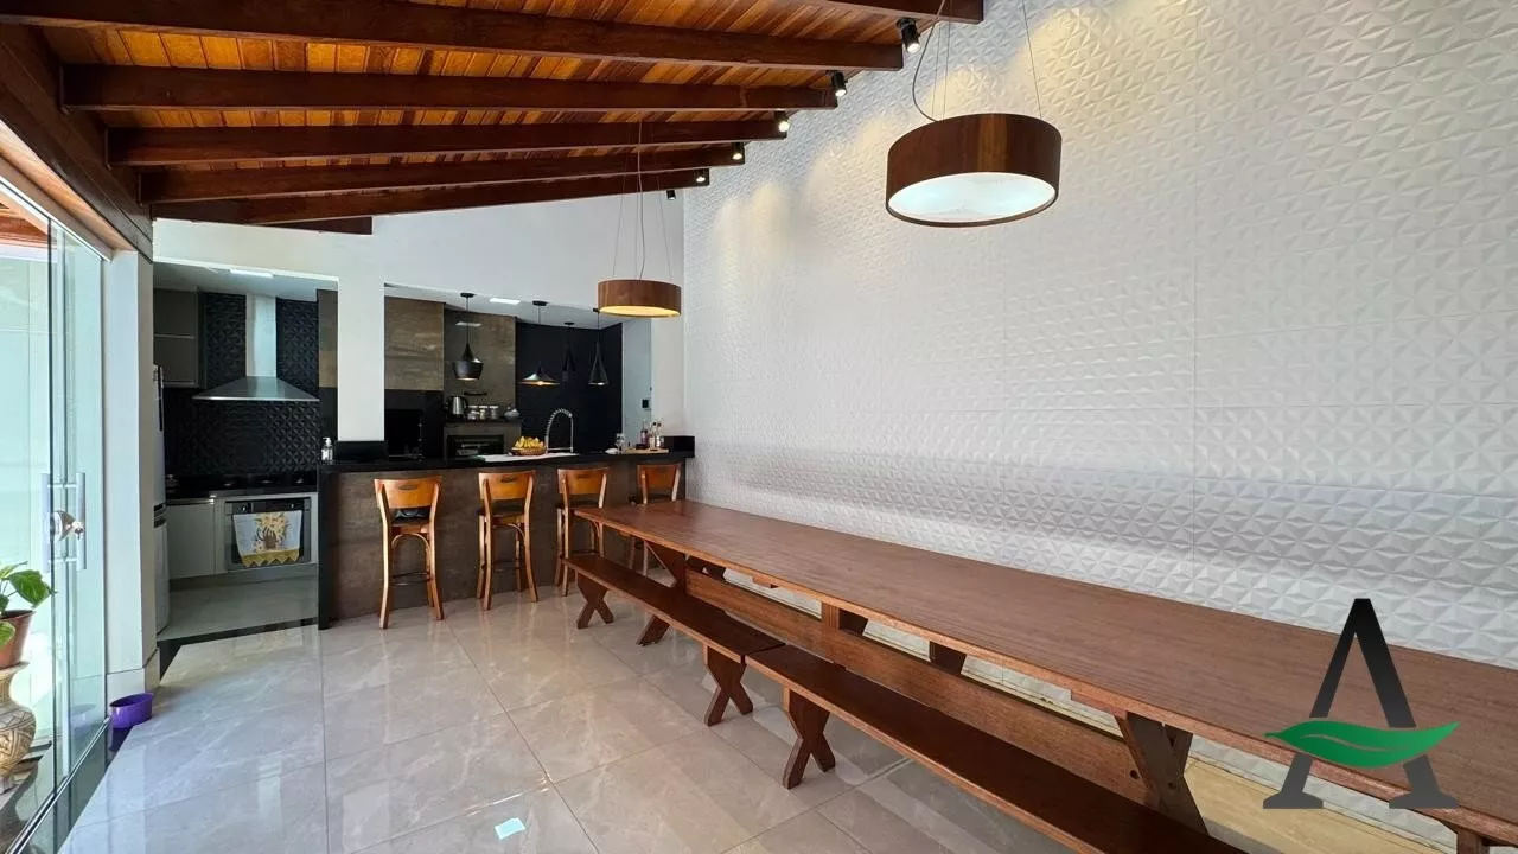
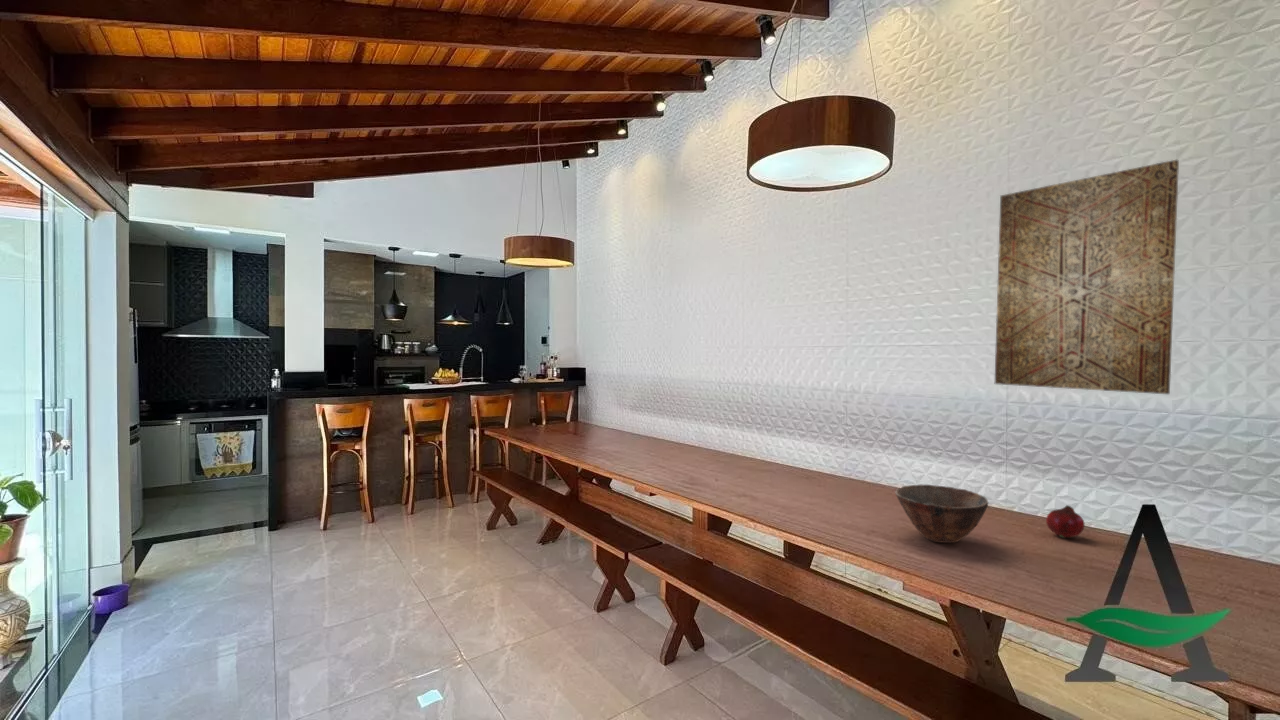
+ wall art [994,159,1180,395]
+ fruit [1045,504,1086,539]
+ bowl [894,484,989,544]
